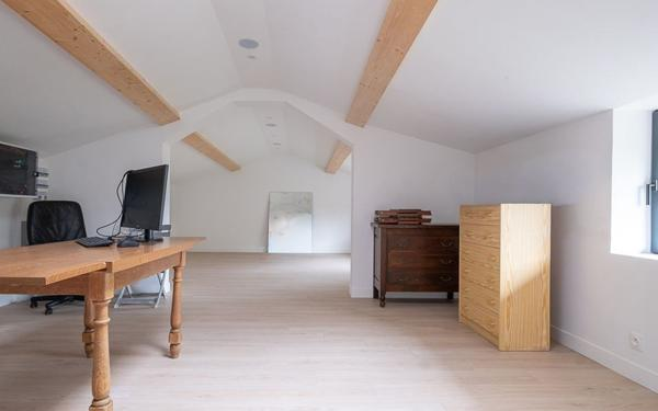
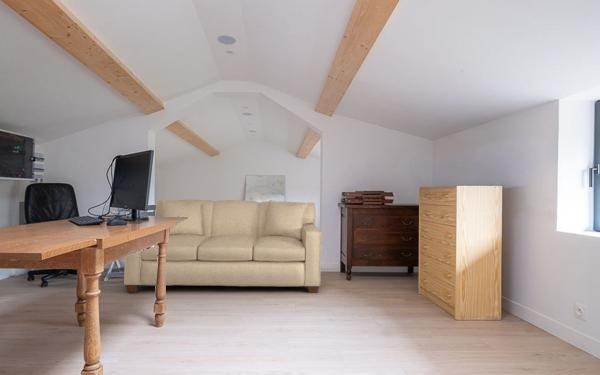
+ sofa [123,198,322,294]
